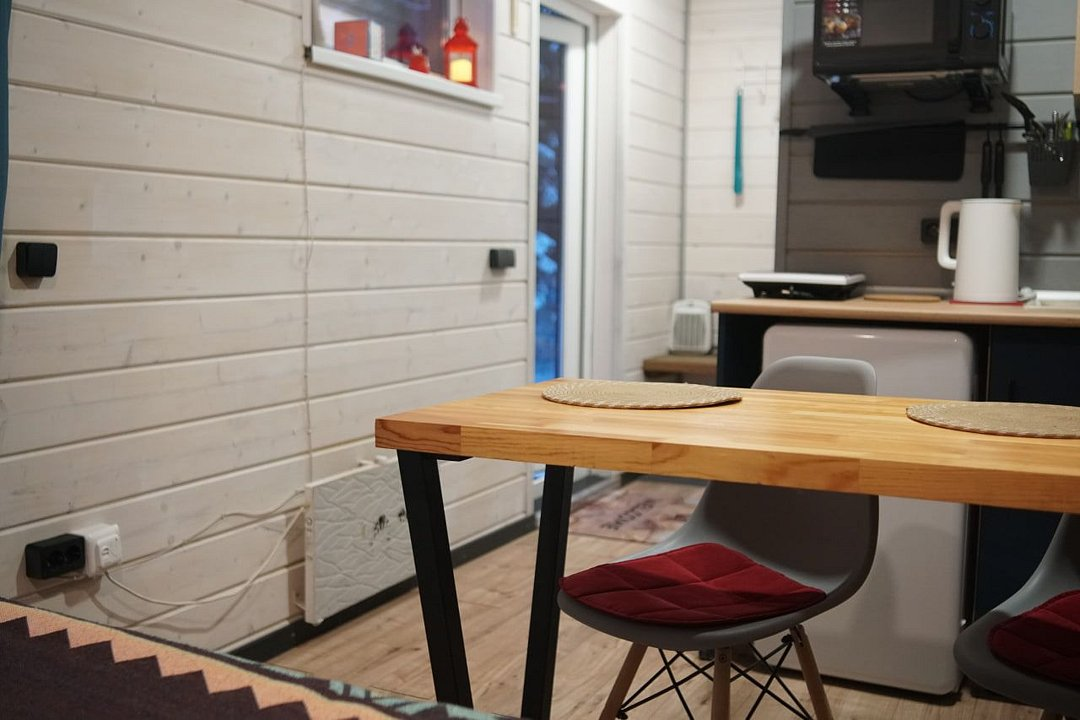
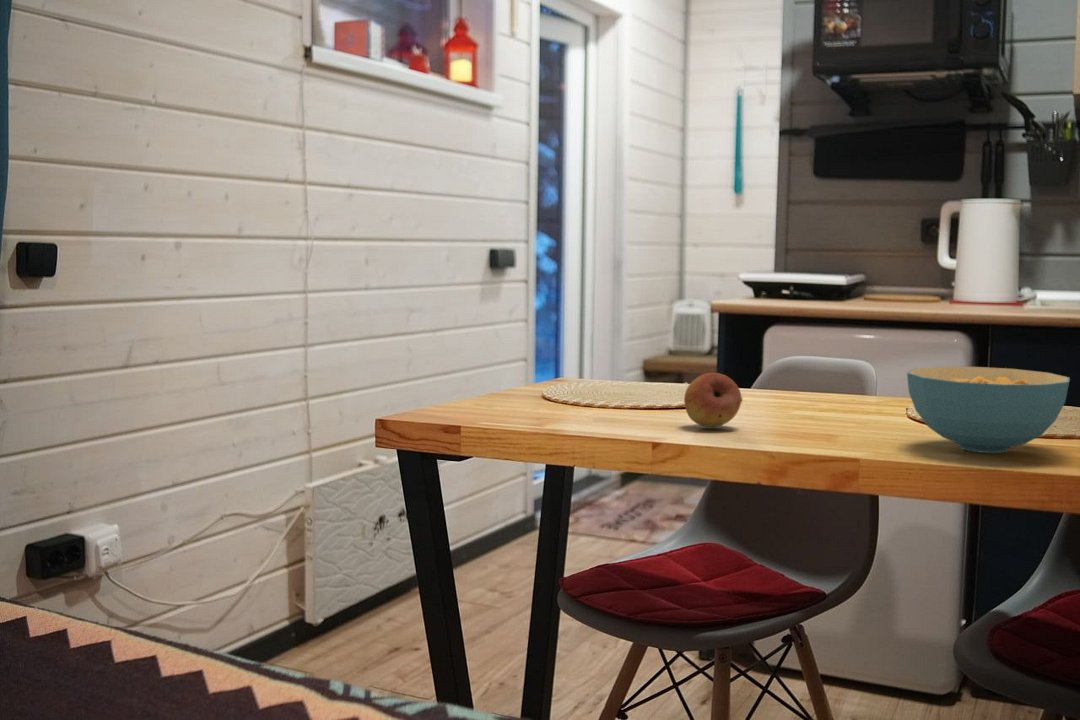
+ fruit [683,372,742,428]
+ cereal bowl [906,366,1071,454]
